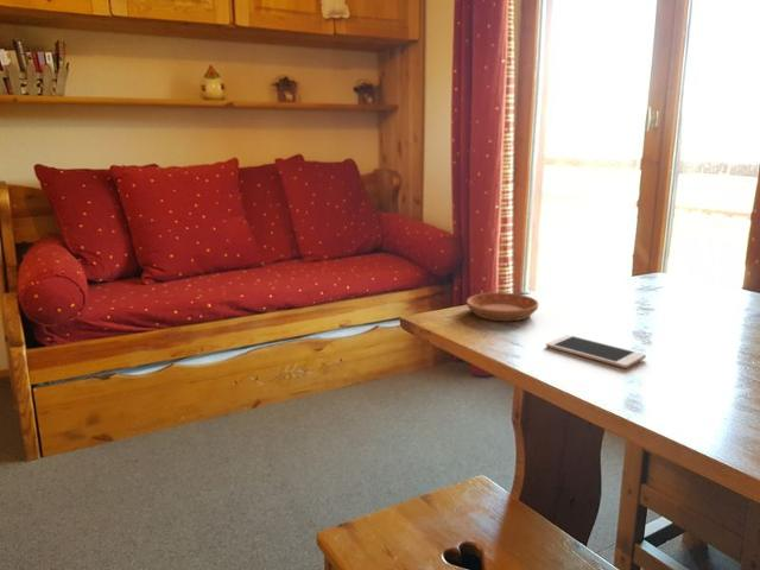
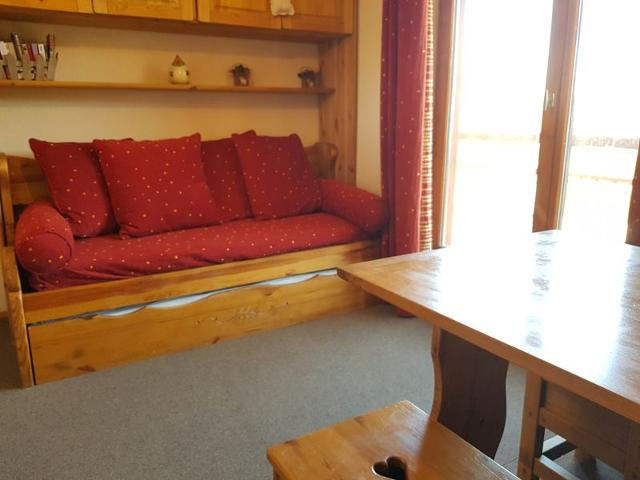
- saucer [466,291,539,322]
- cell phone [545,334,647,369]
